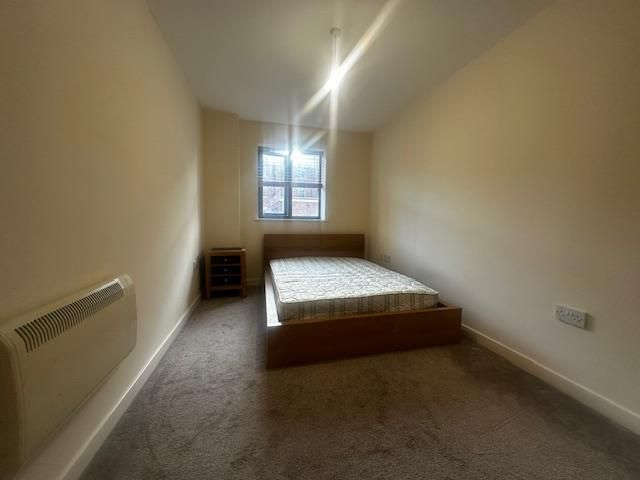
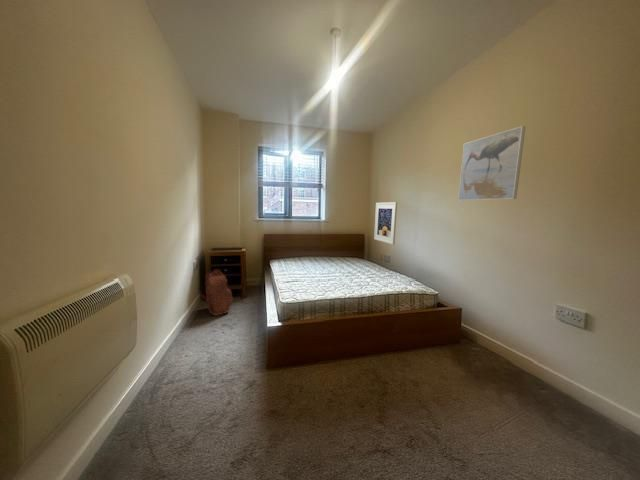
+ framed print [457,125,526,201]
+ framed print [373,201,398,246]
+ backpack [200,269,233,317]
